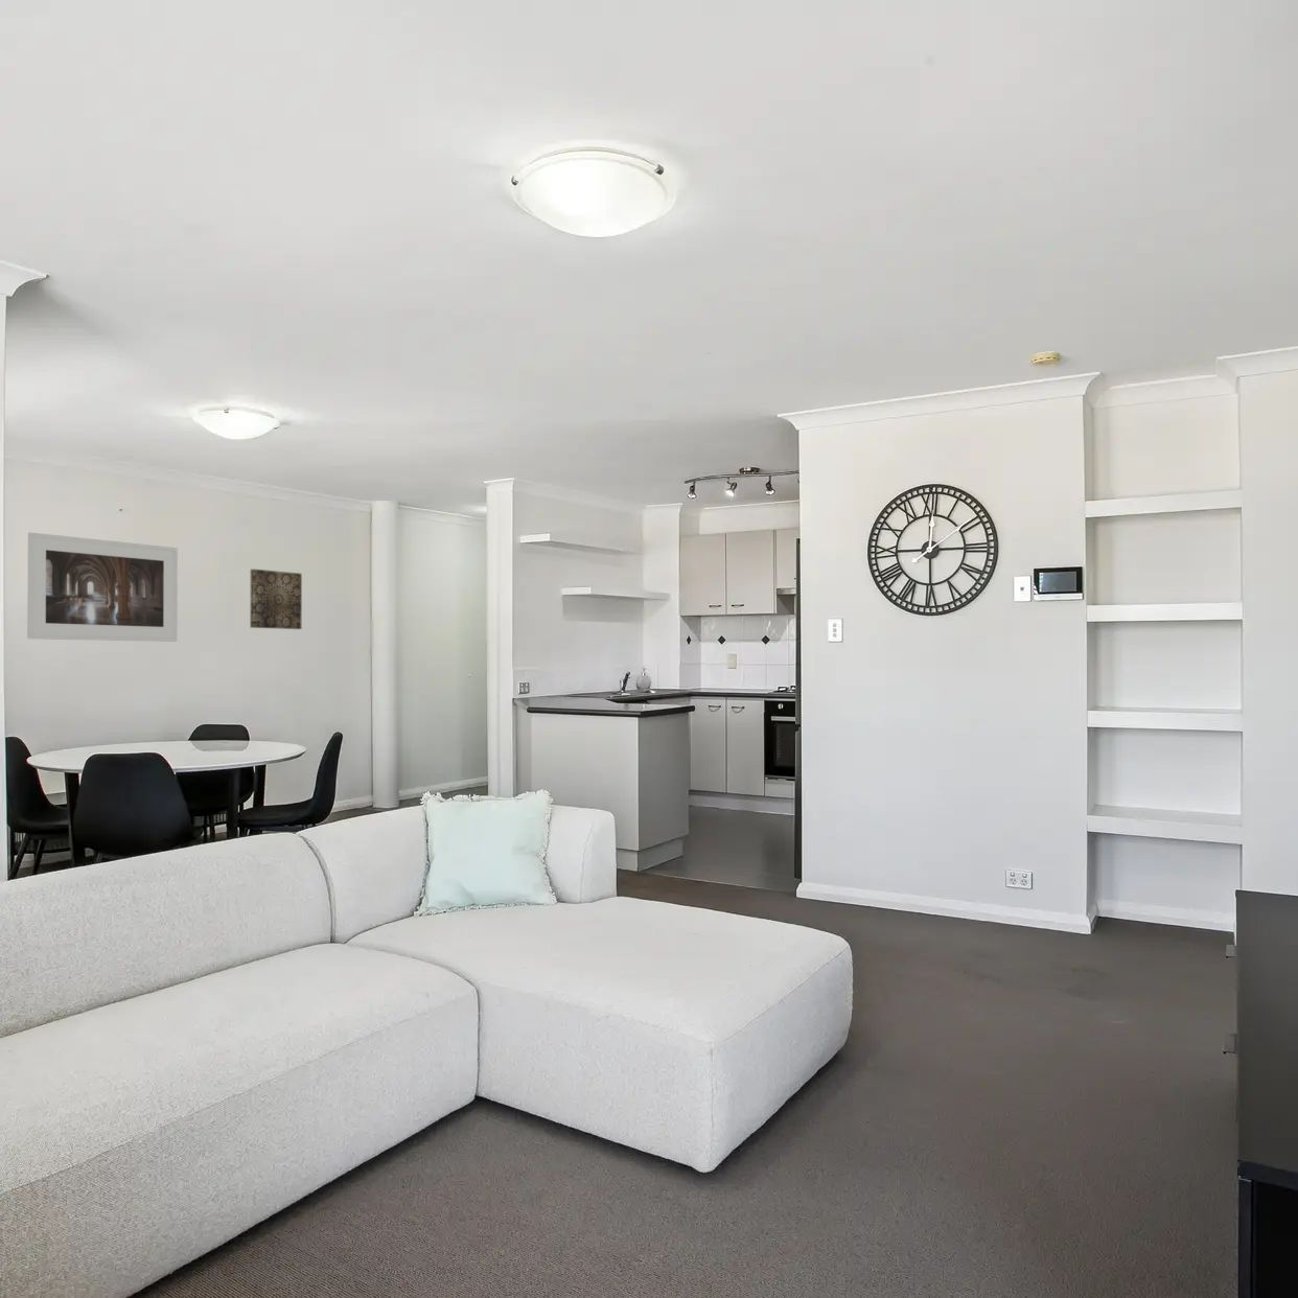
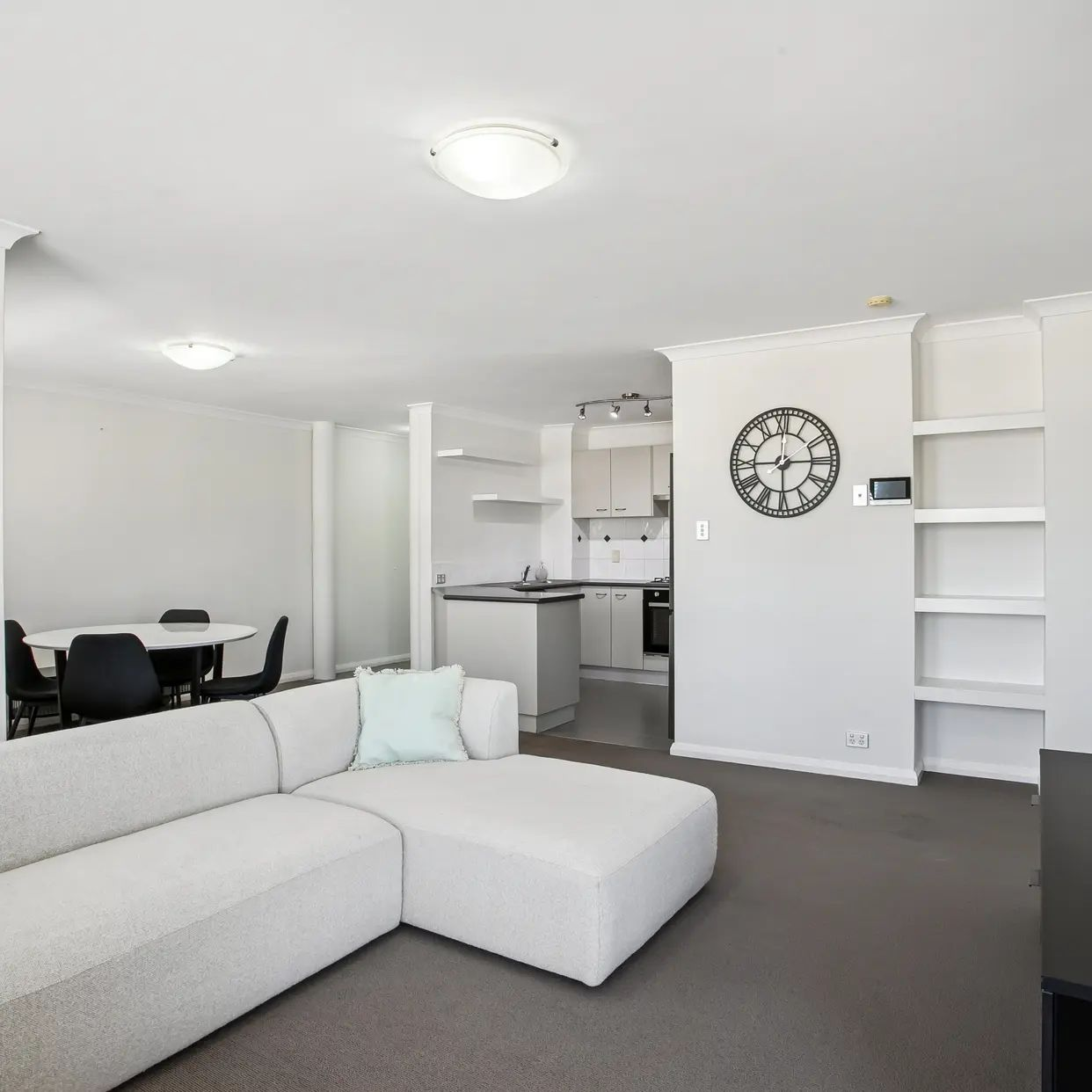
- wall art [248,568,303,630]
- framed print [26,533,178,643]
